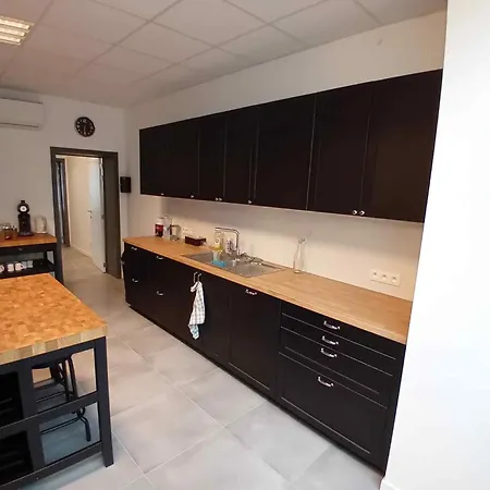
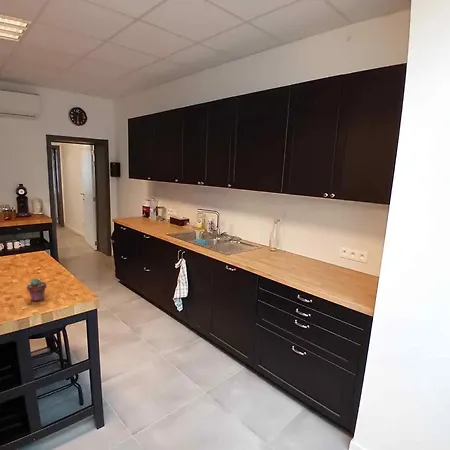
+ potted succulent [26,277,47,302]
